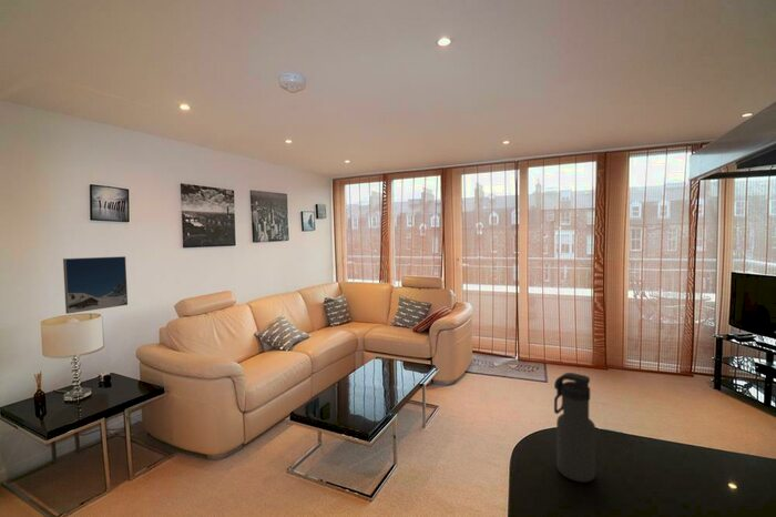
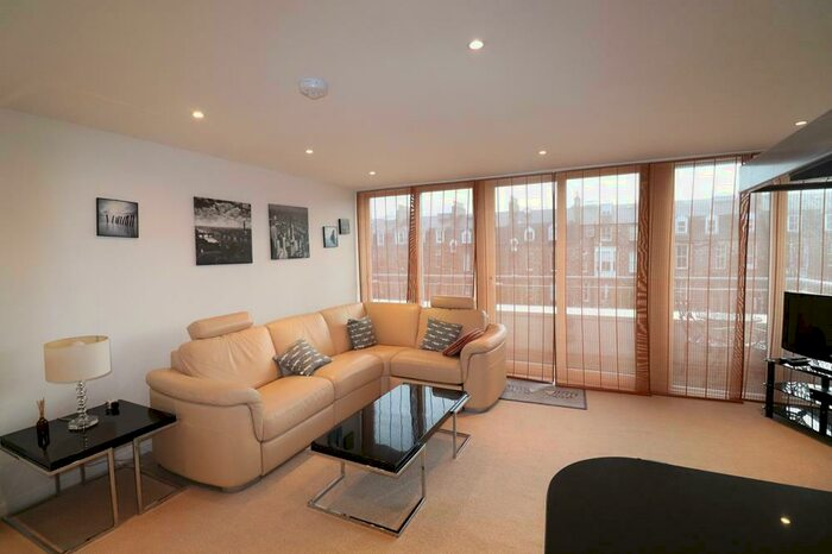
- water bottle [553,372,596,483]
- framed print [62,255,129,315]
